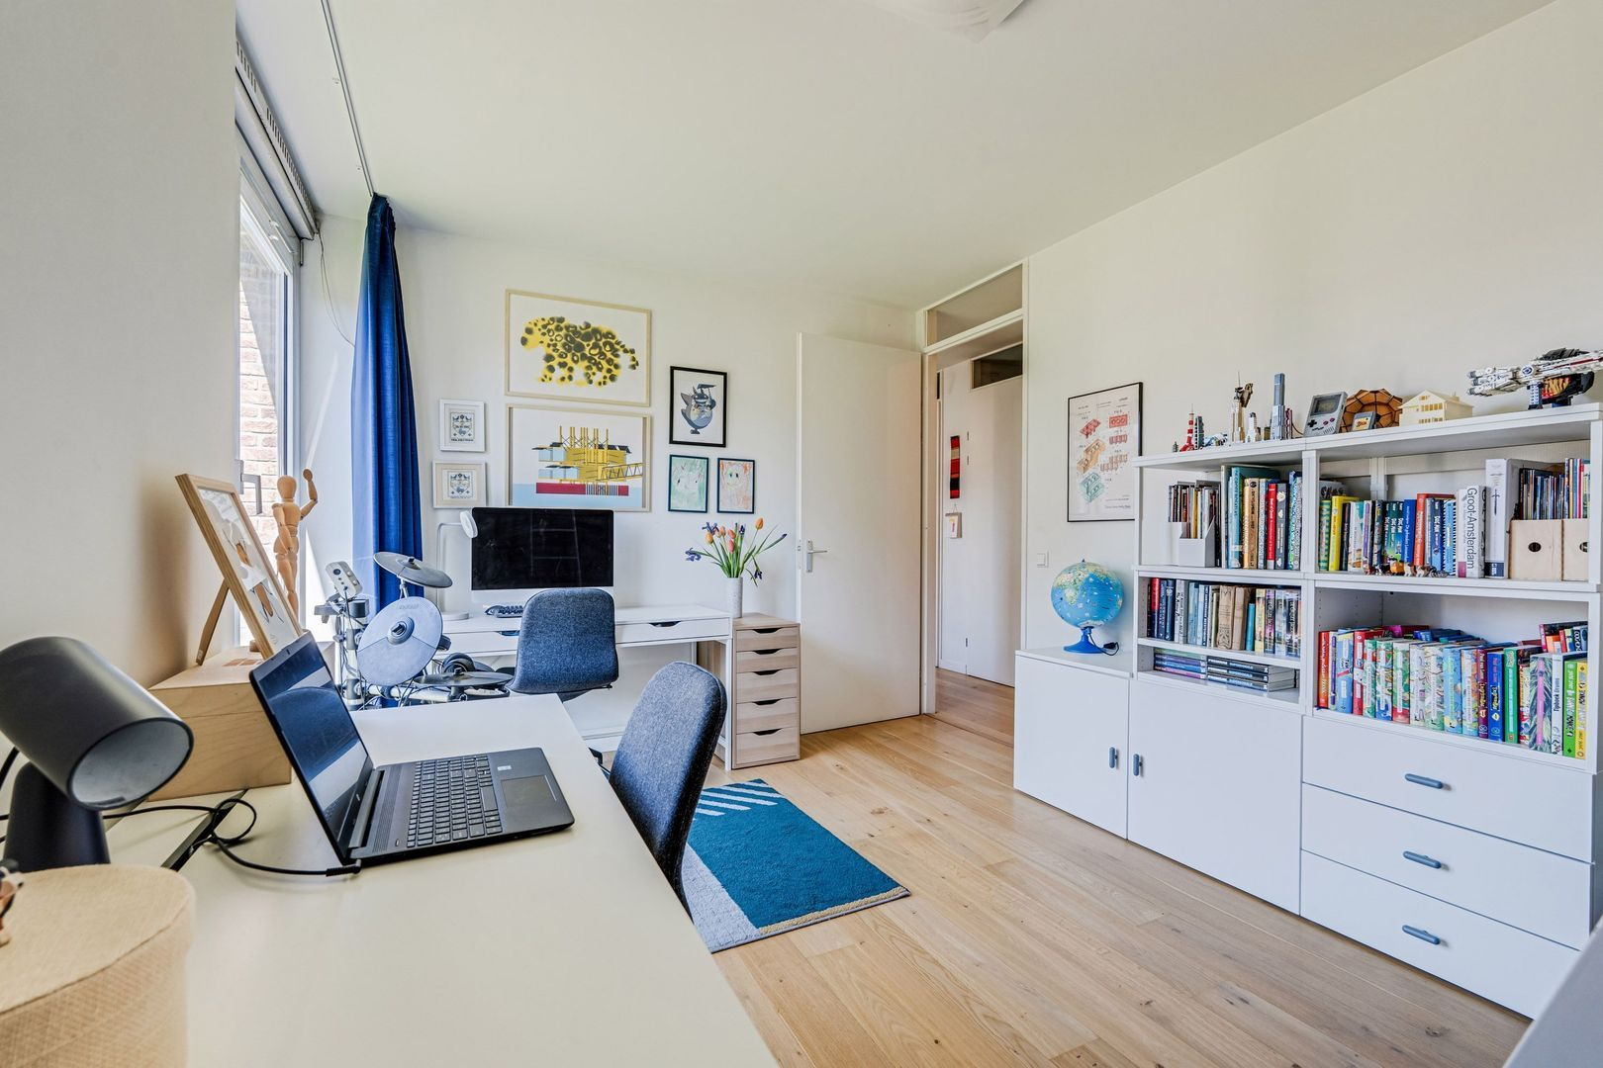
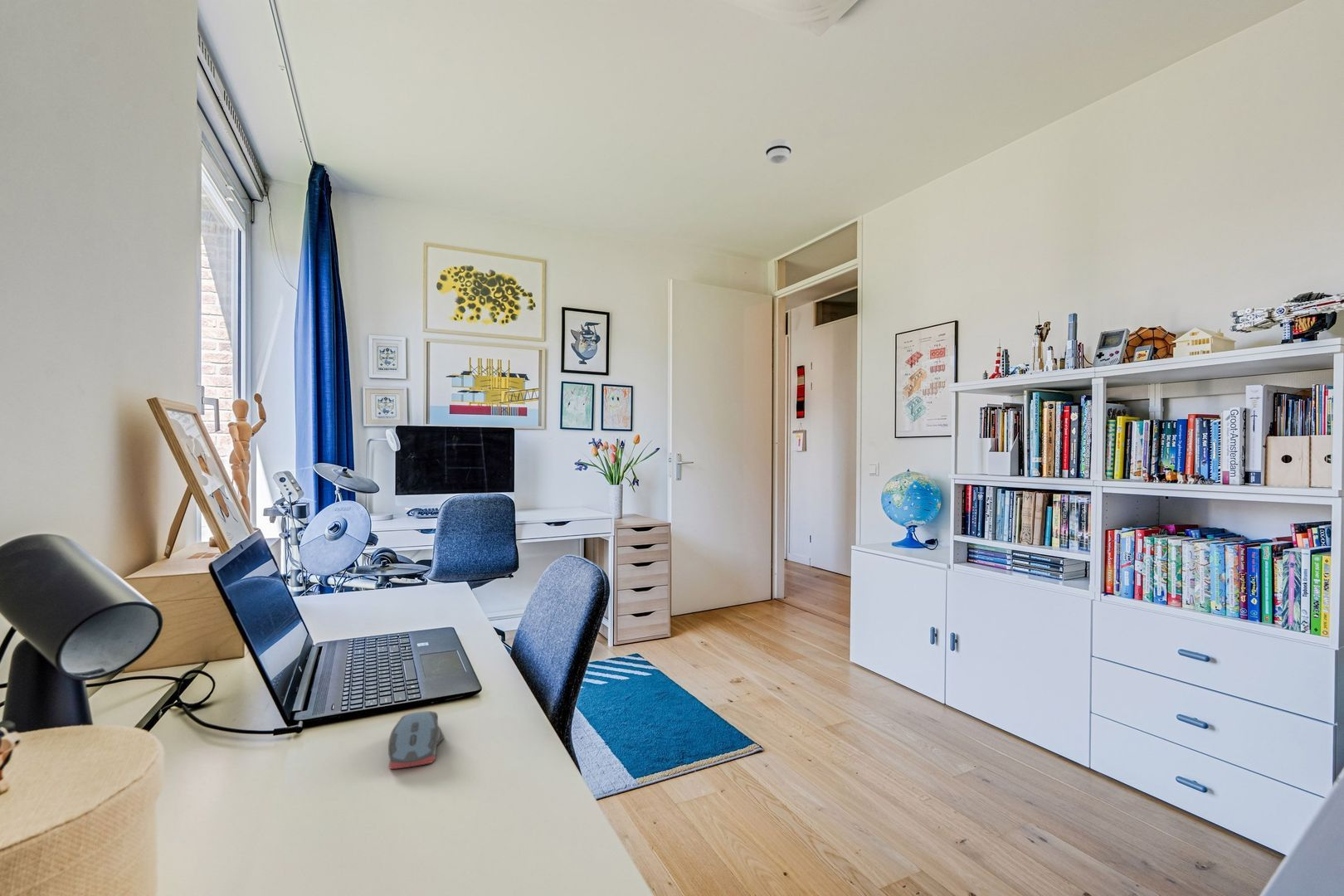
+ computer mouse [387,710,445,770]
+ smoke detector [765,139,792,164]
